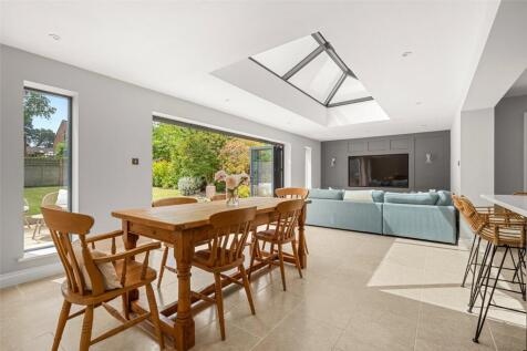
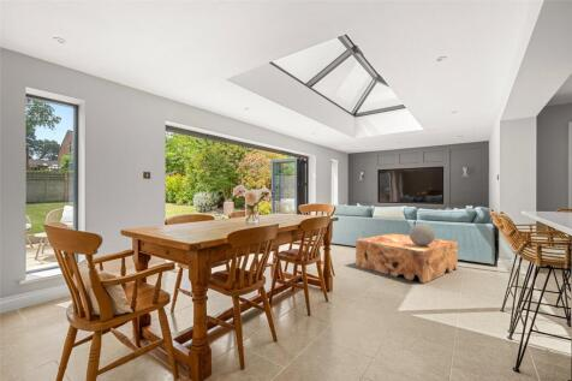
+ decorative globe [407,222,435,246]
+ coffee table [354,232,459,285]
